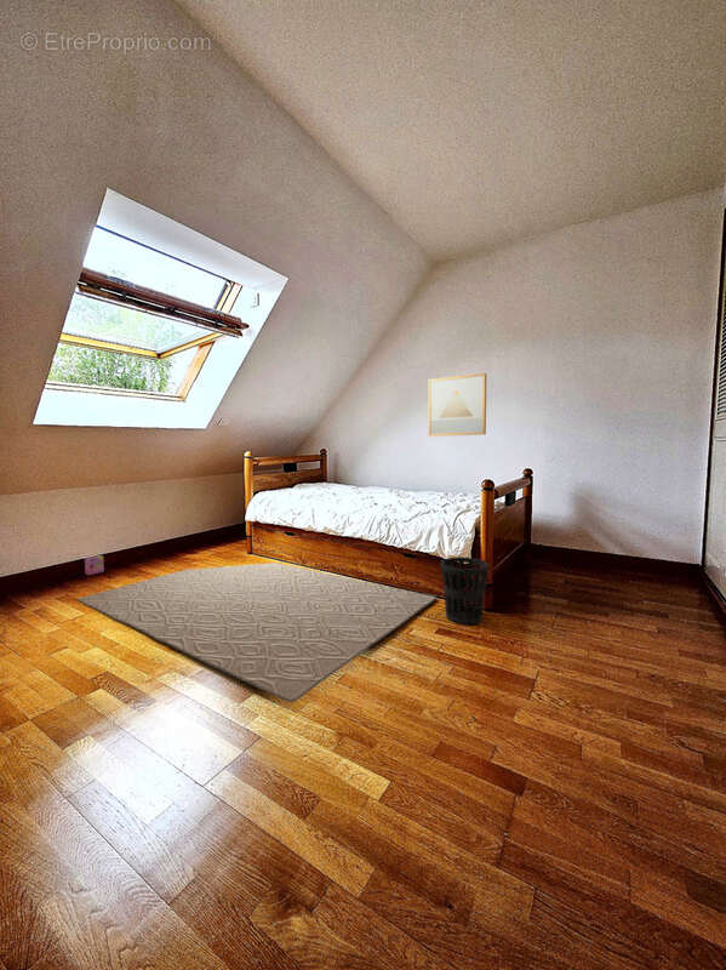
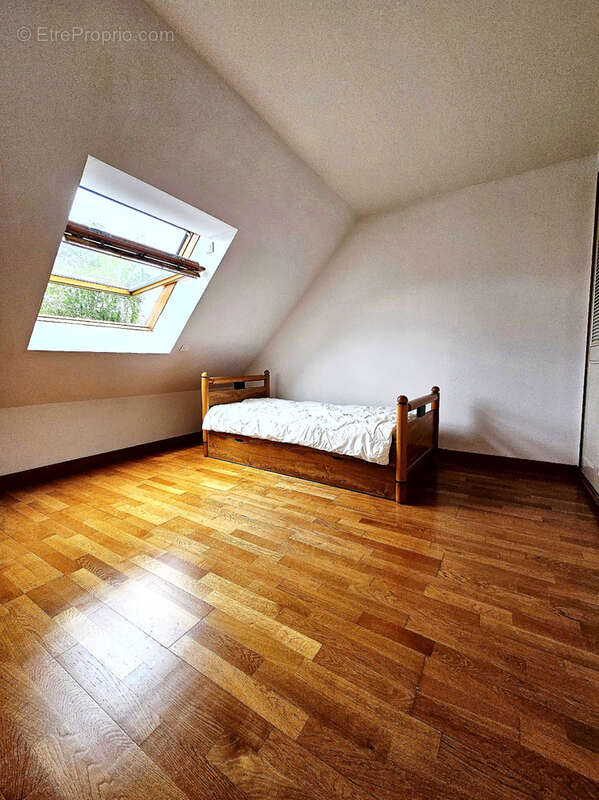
- wastebasket [440,555,490,626]
- box [84,554,105,576]
- wall art [428,372,487,438]
- rug [76,561,438,704]
